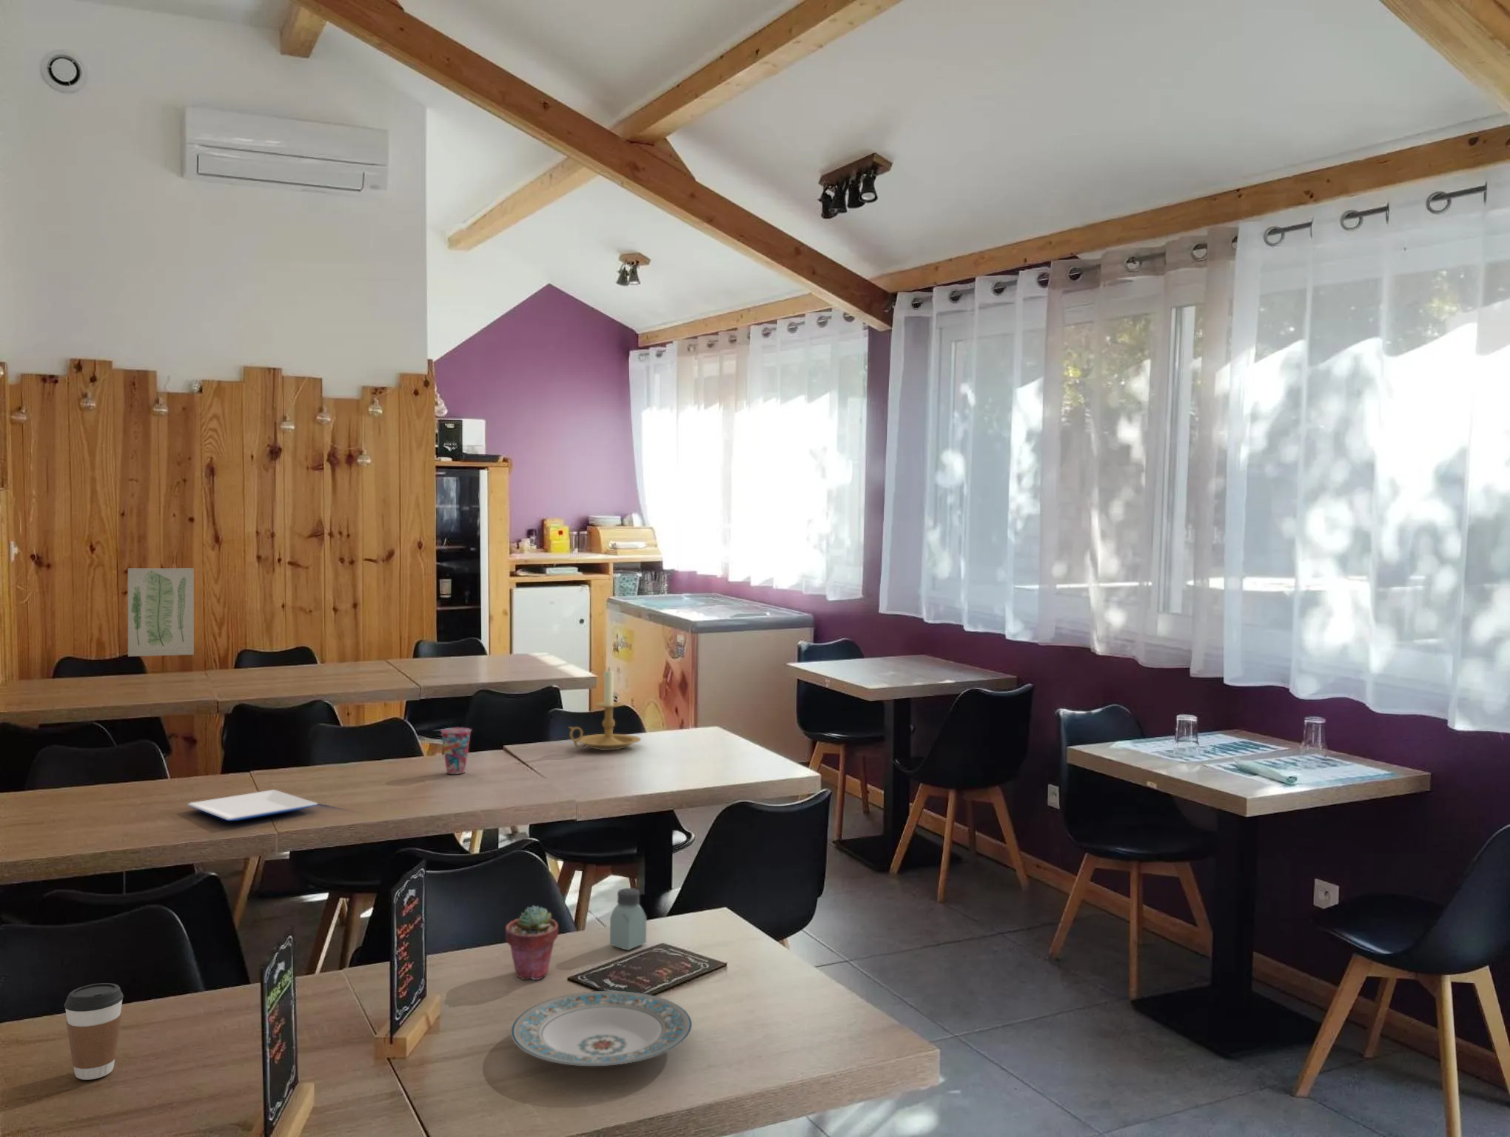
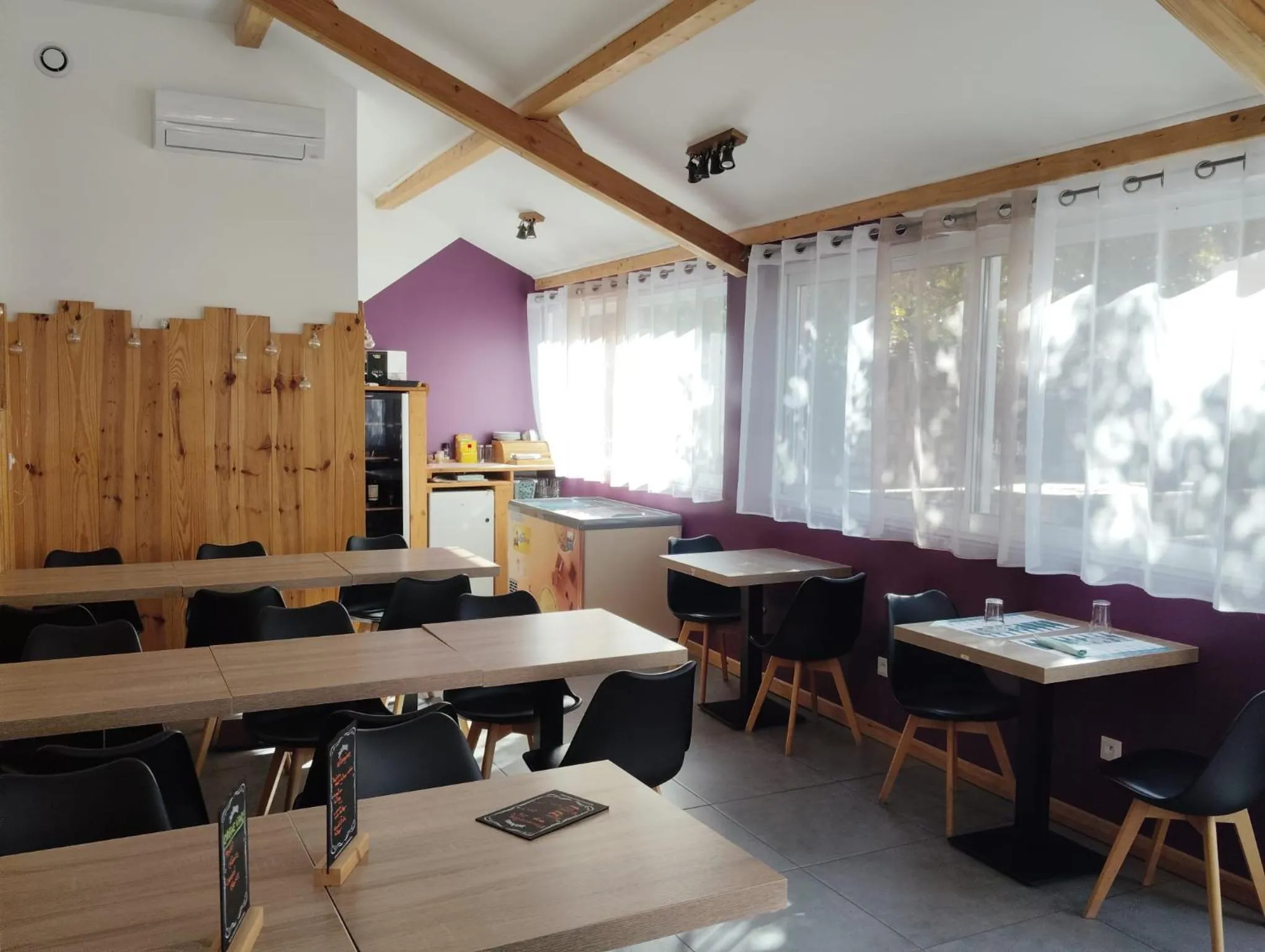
- saltshaker [609,887,647,951]
- wall art [128,568,195,657]
- plate [510,990,692,1067]
- plate [186,789,319,822]
- coffee cup [63,982,124,1081]
- potted succulent [505,904,559,981]
- cup [439,726,473,775]
- candle holder [568,666,642,751]
